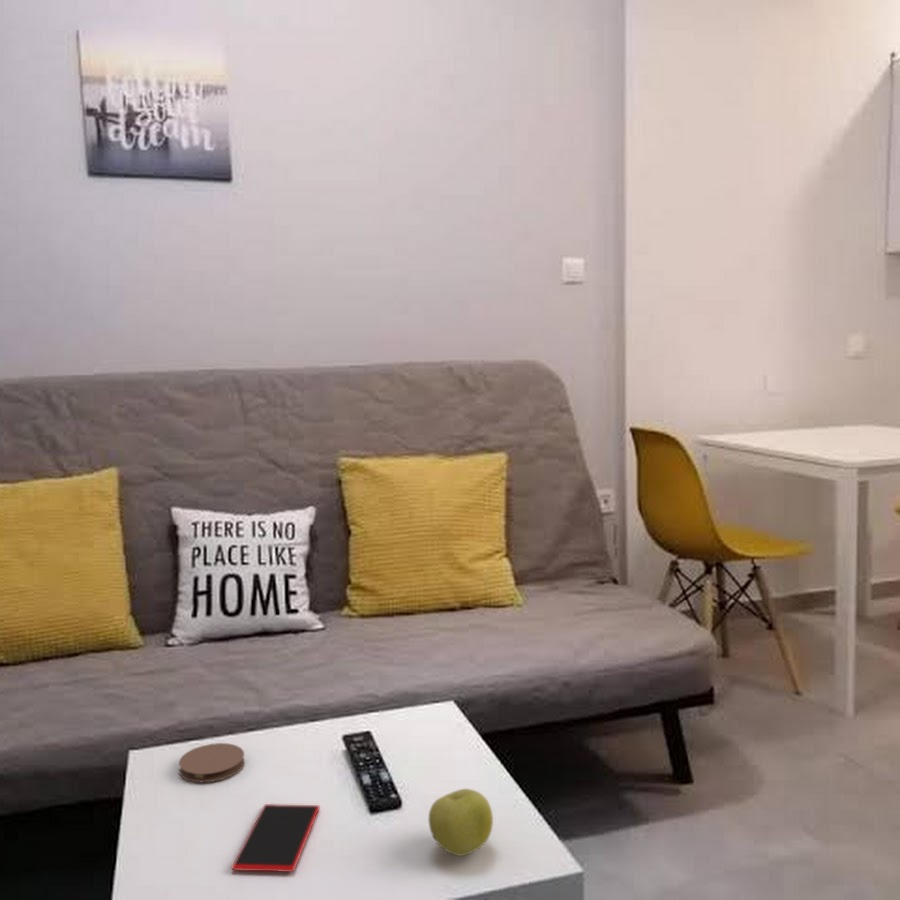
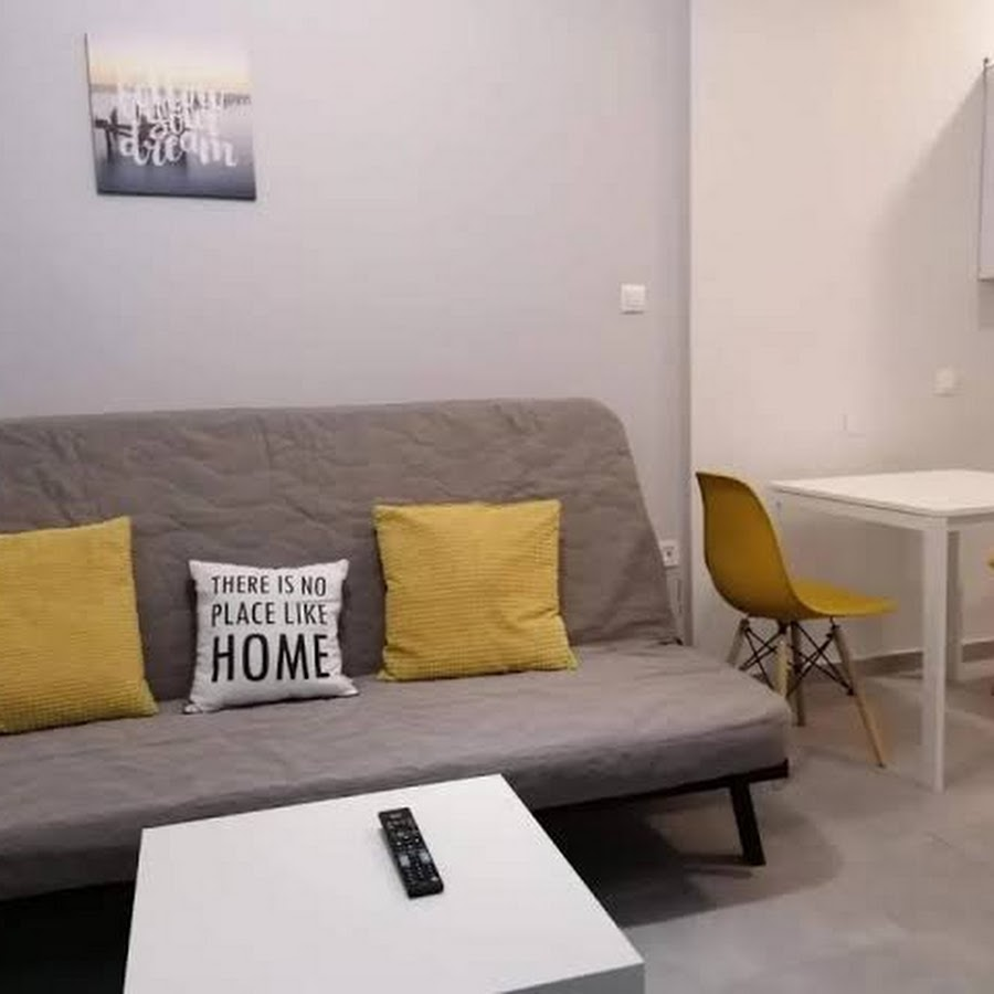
- smartphone [231,803,321,873]
- coaster [178,742,246,783]
- apple [428,788,494,857]
